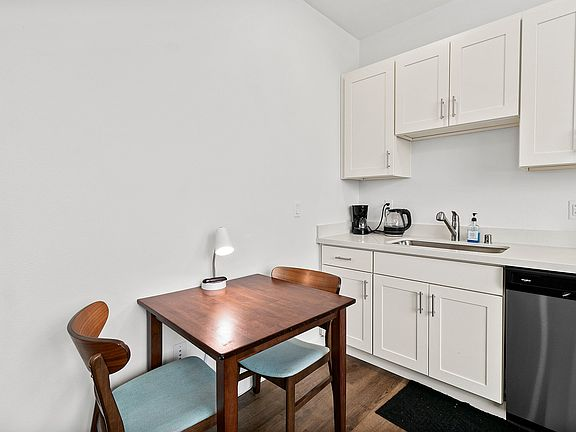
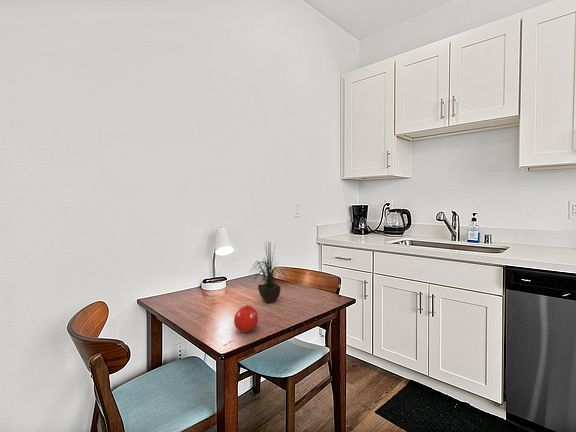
+ fruit [233,304,259,333]
+ potted plant [248,242,287,304]
